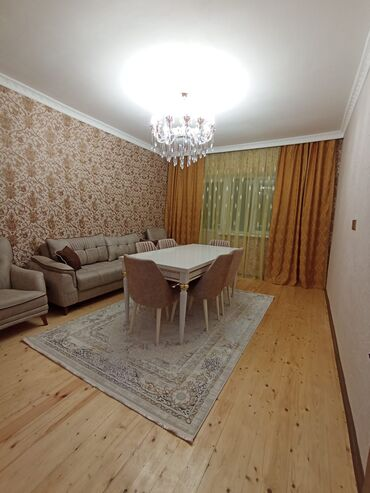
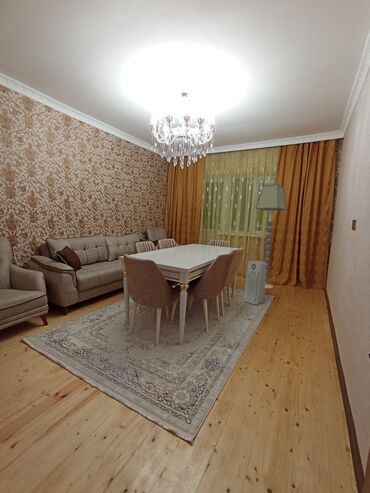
+ floor lamp [255,183,288,290]
+ air purifier [243,260,267,305]
